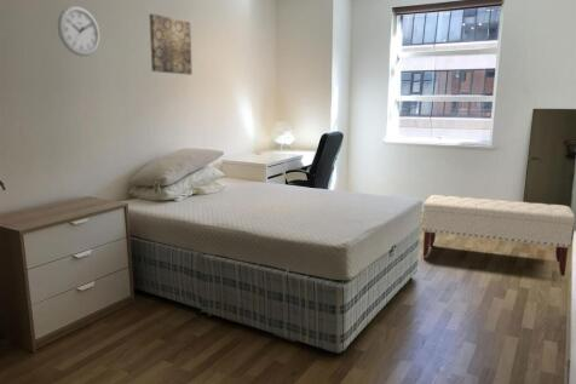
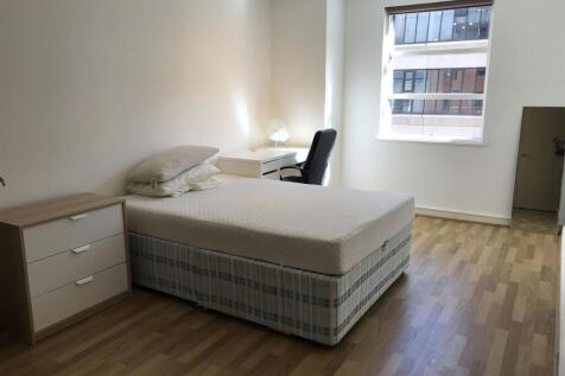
- bench [421,194,576,277]
- wall art [148,12,194,76]
- wall clock [57,5,100,57]
